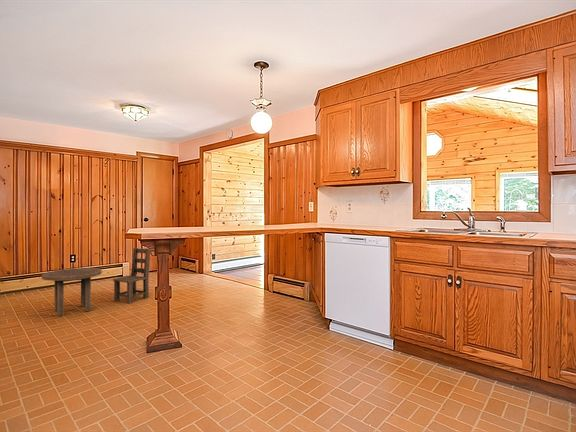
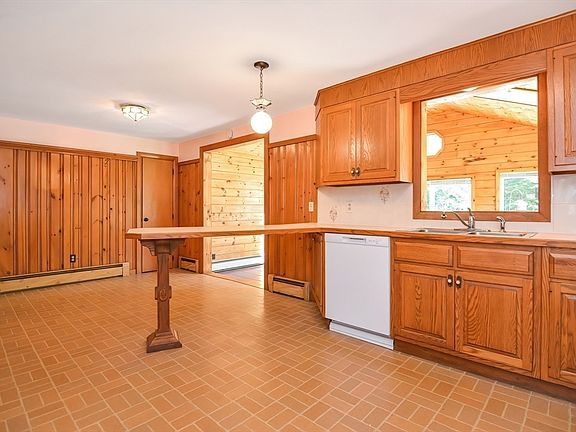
- dining table [41,247,151,317]
